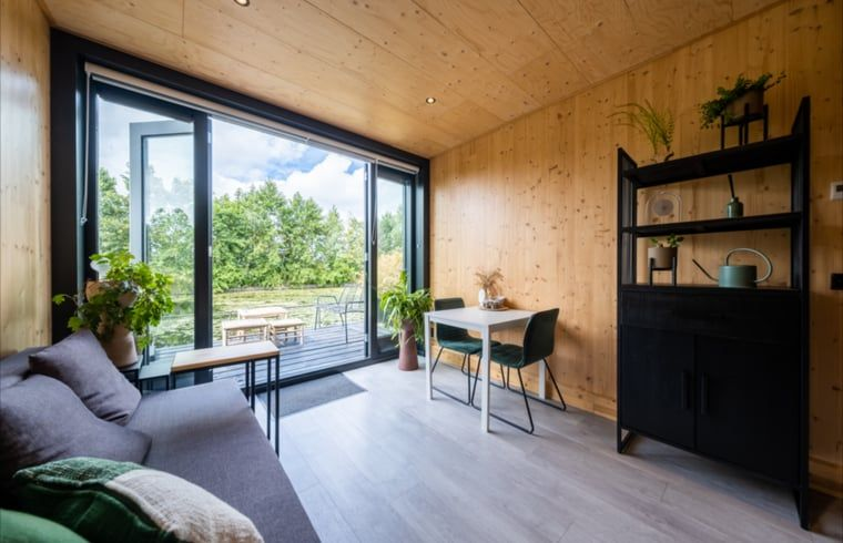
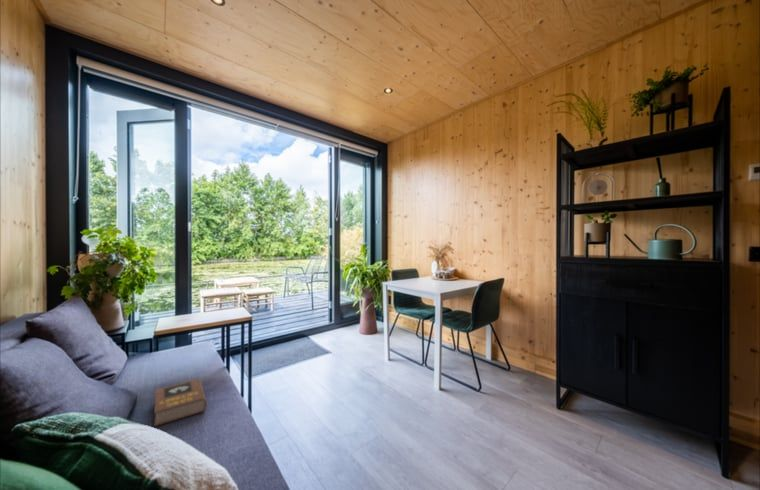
+ book [153,378,208,427]
